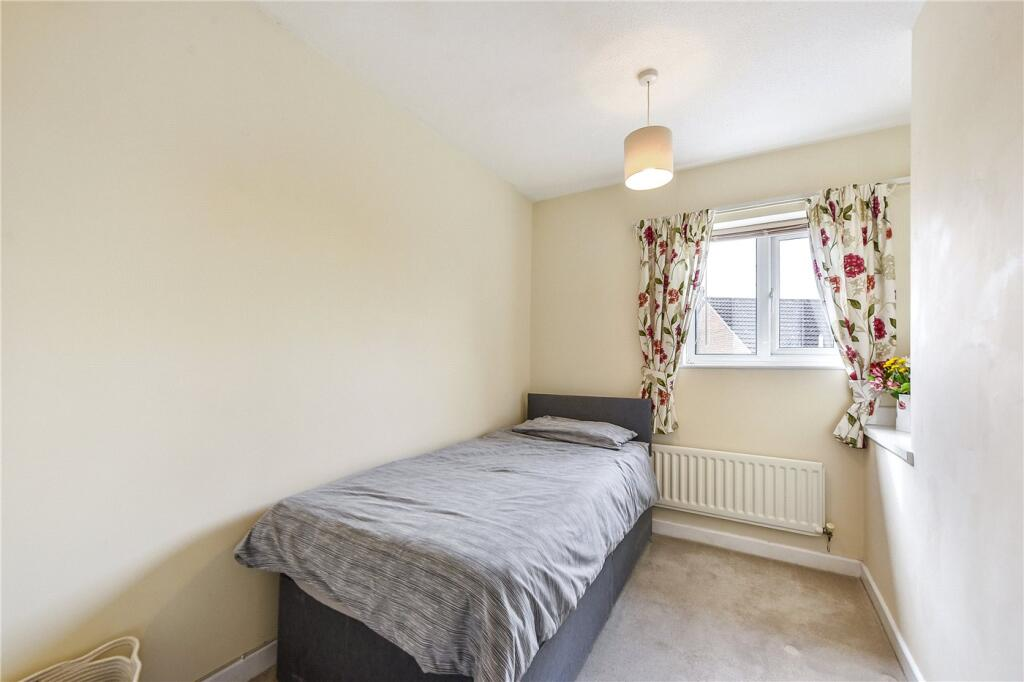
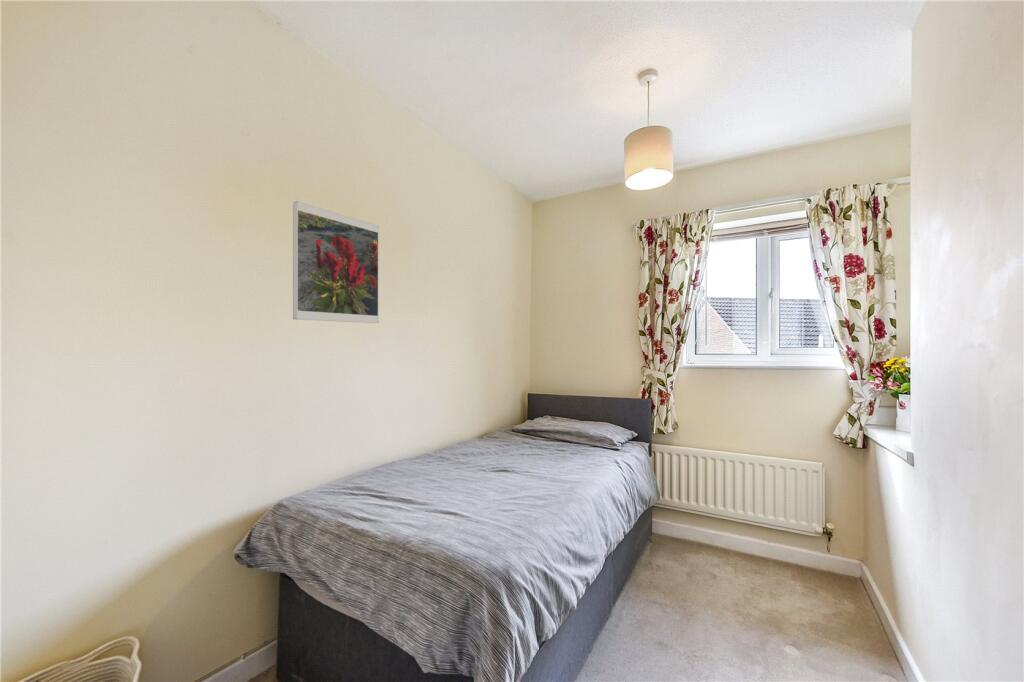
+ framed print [292,200,380,324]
